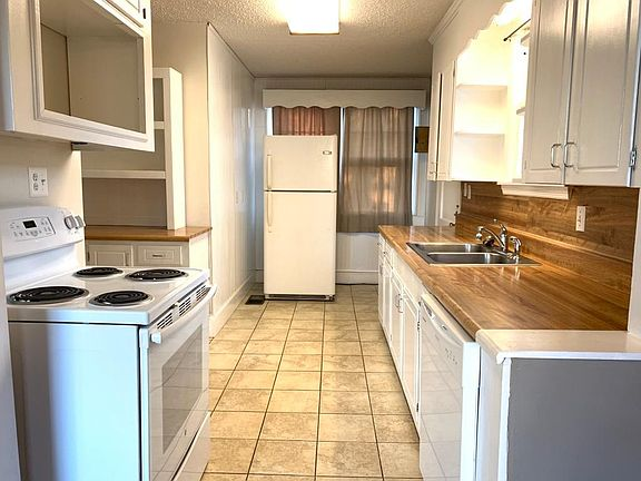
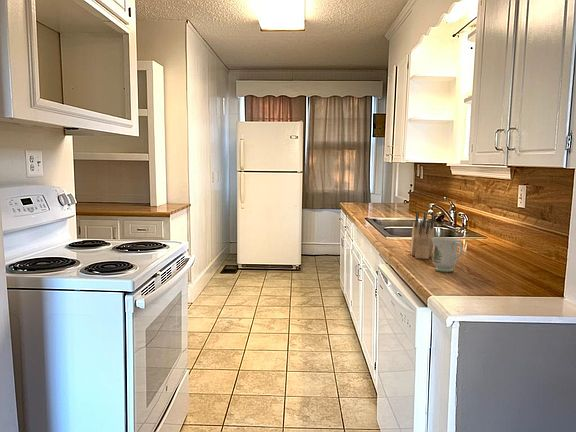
+ knife block [409,211,436,260]
+ mug [431,236,464,274]
